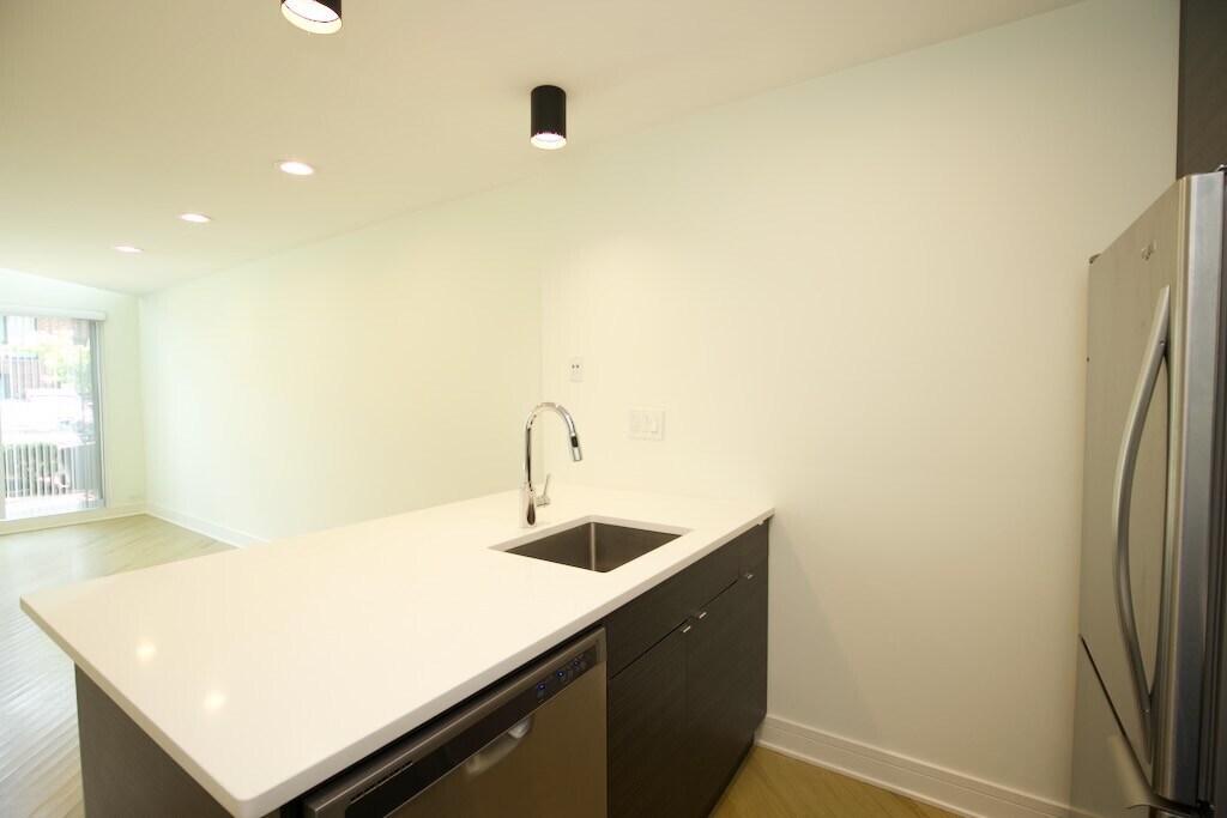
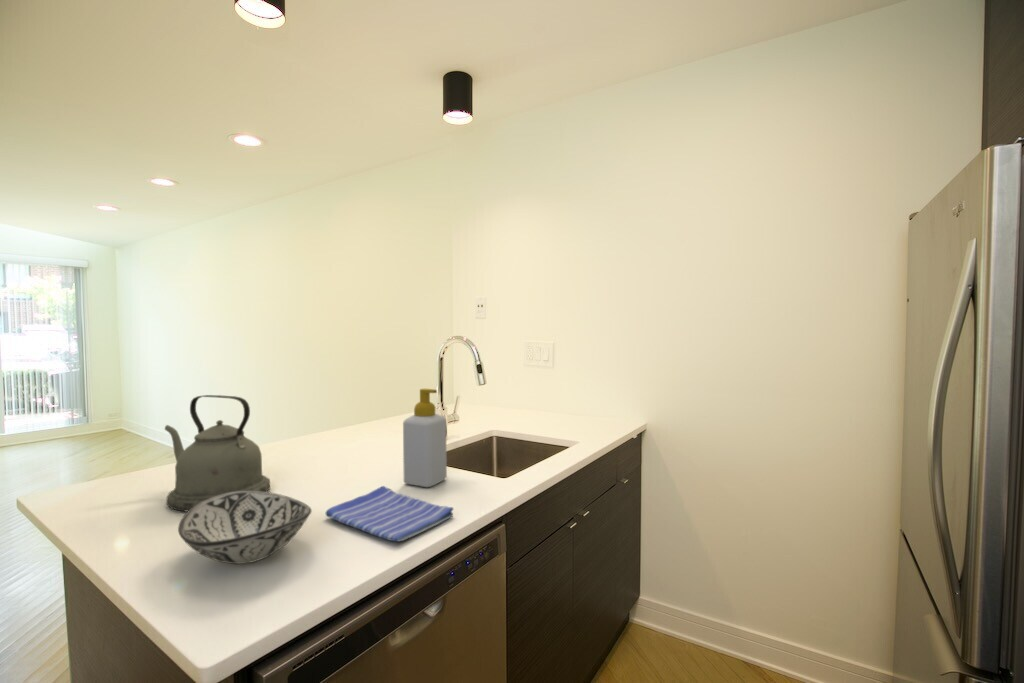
+ soap bottle [402,388,448,488]
+ kettle [164,394,271,512]
+ decorative bowl [177,491,313,565]
+ dish towel [325,485,455,543]
